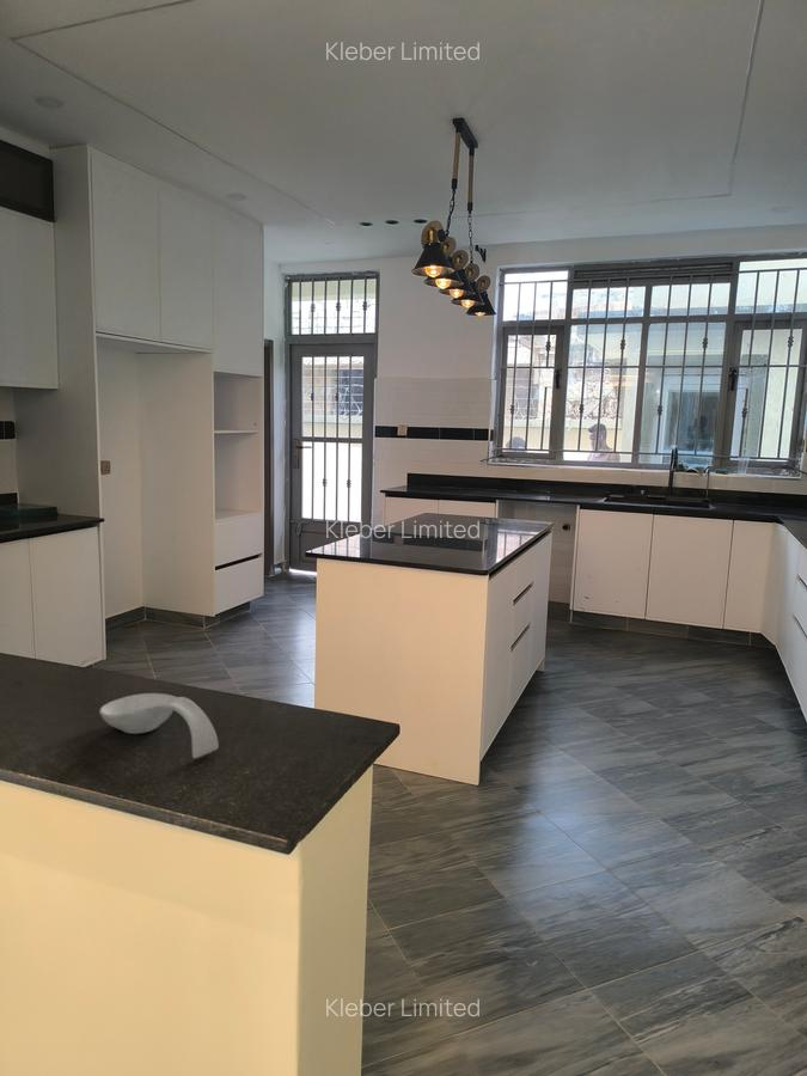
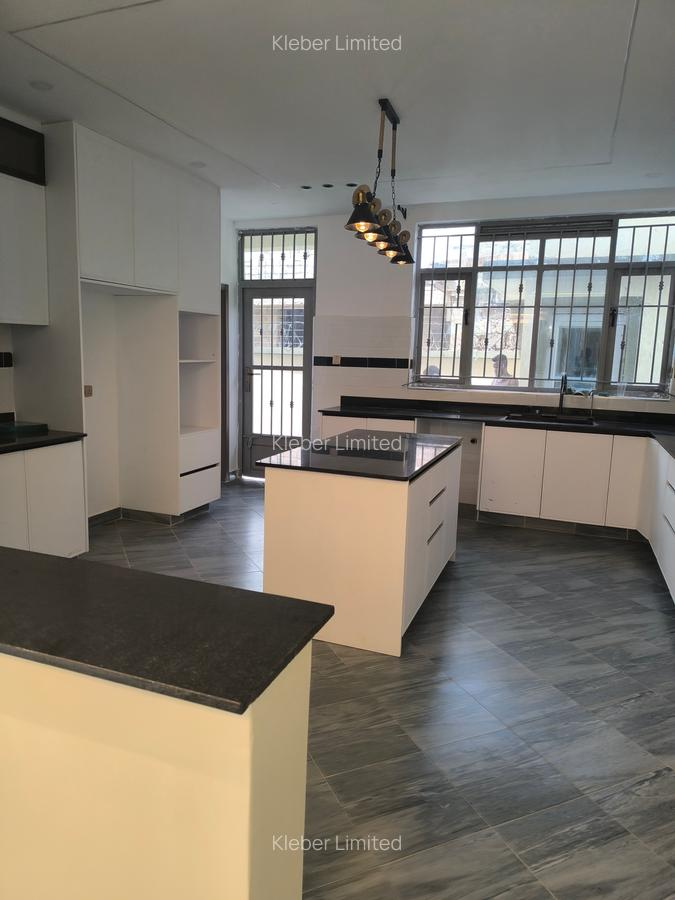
- spoon rest [98,692,220,759]
